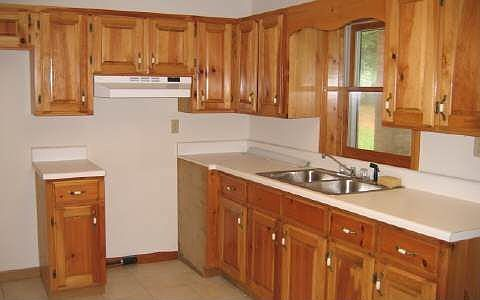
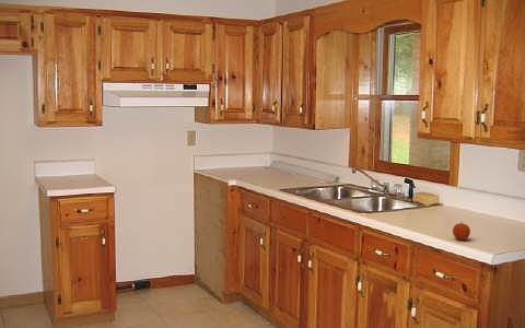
+ fruit [452,220,471,242]
